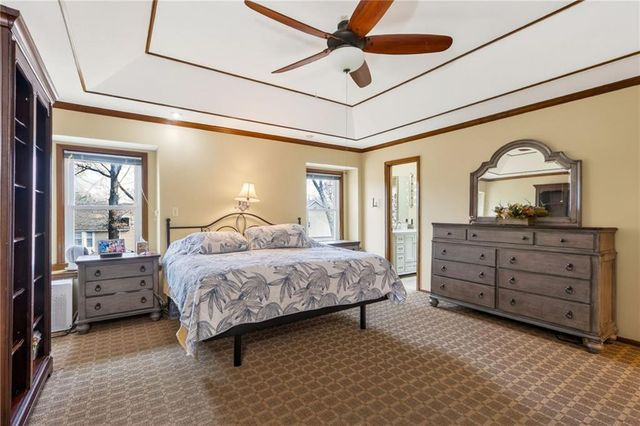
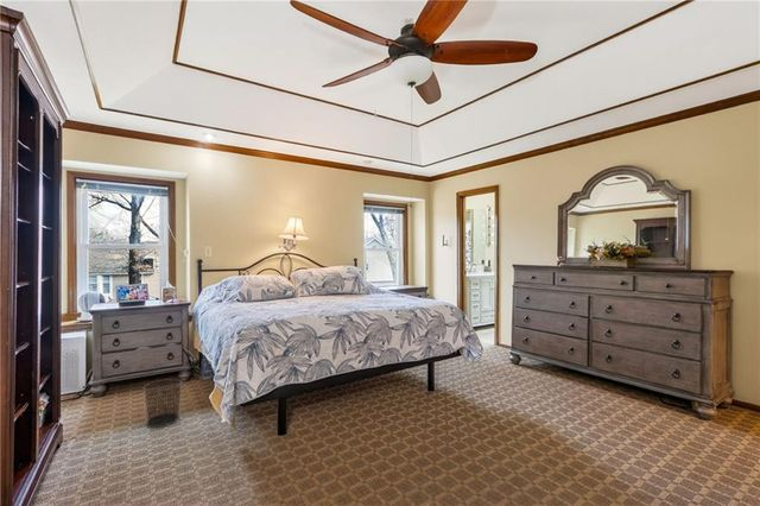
+ waste bin [141,378,184,429]
